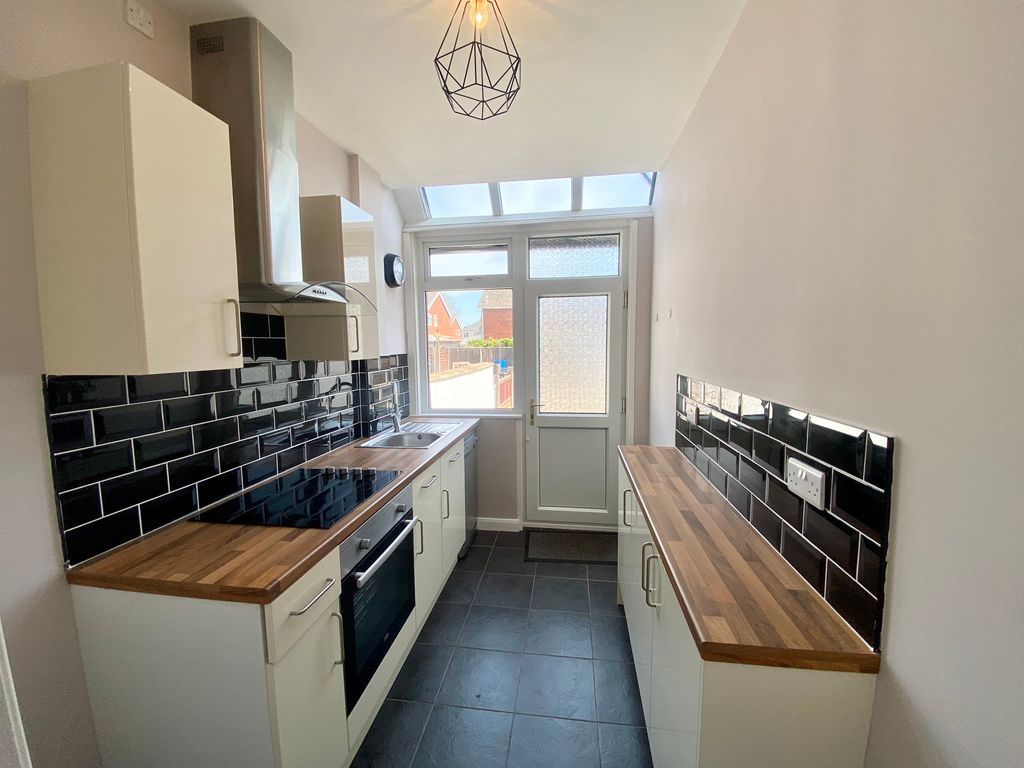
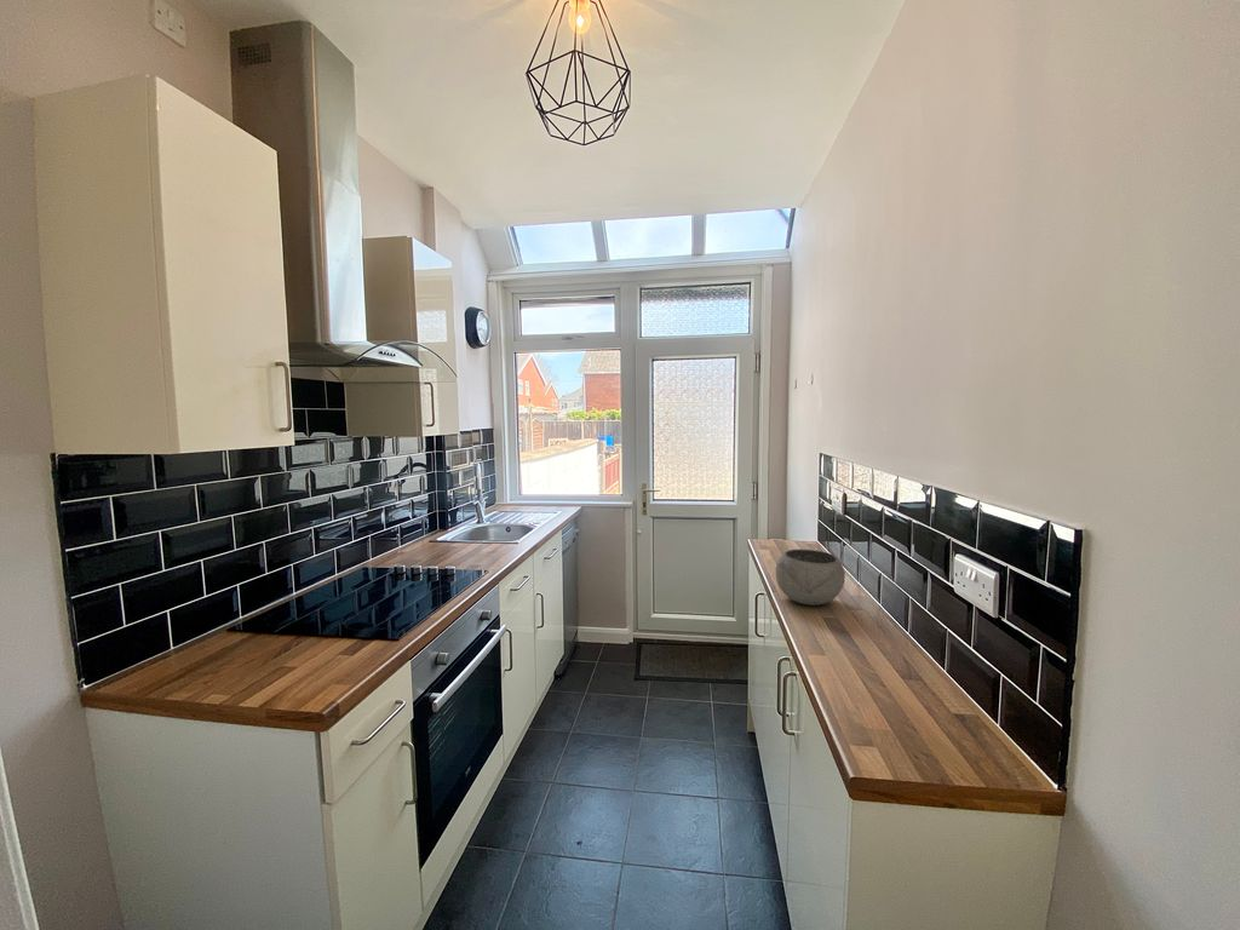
+ bowl [775,549,846,607]
